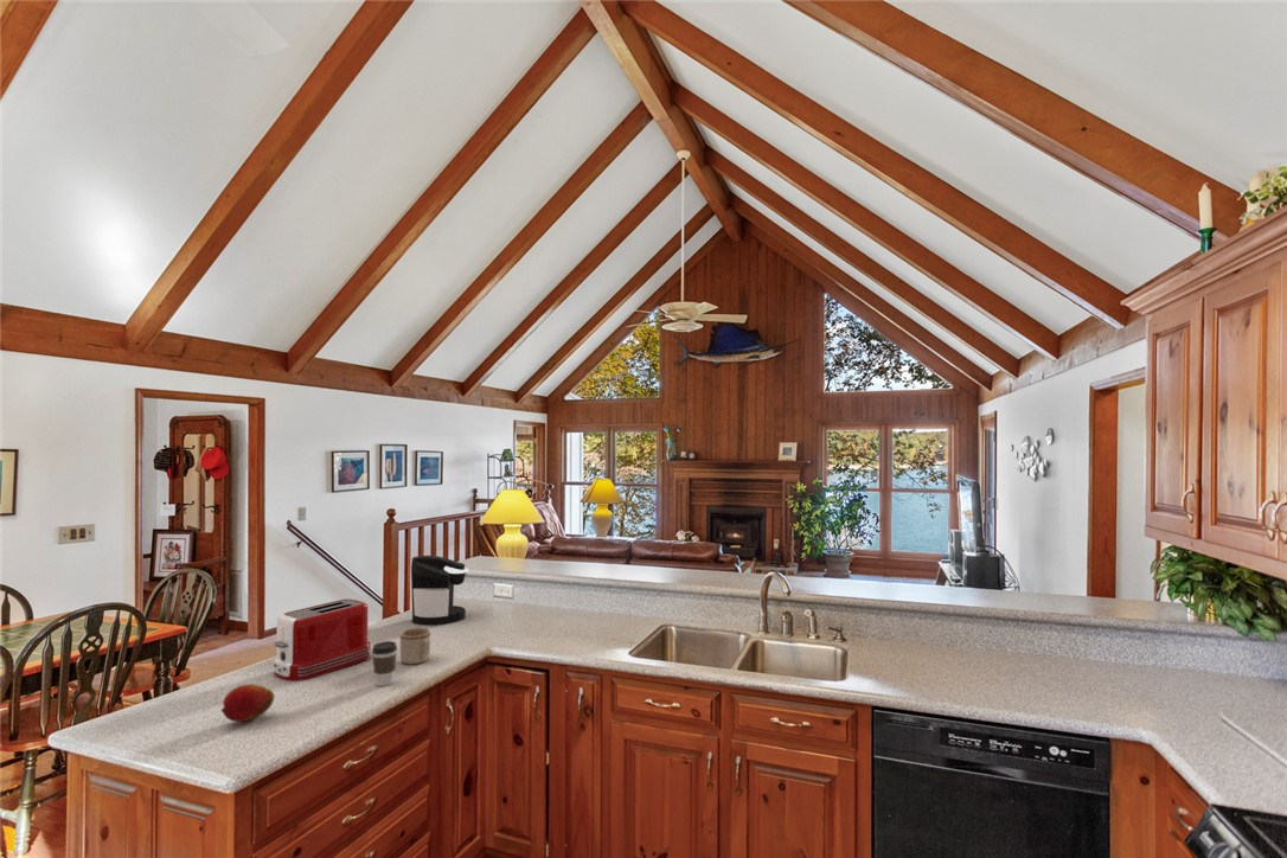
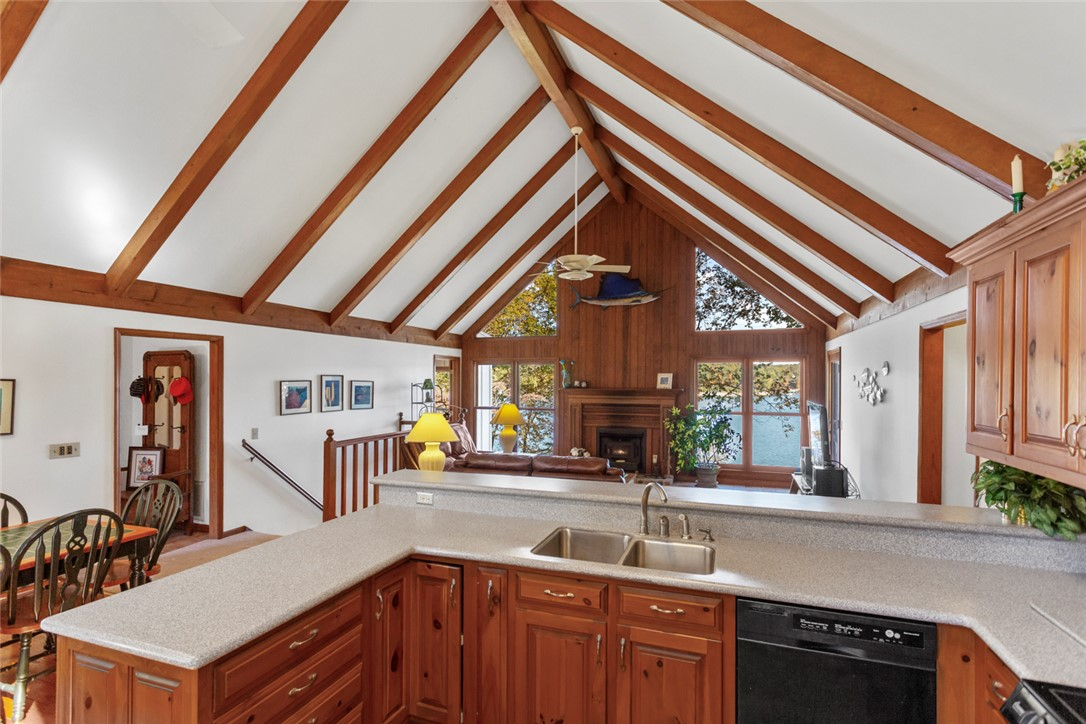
- mug [399,627,431,666]
- fruit [220,683,275,723]
- coffee cup [371,640,398,687]
- coffee maker [410,555,470,627]
- toaster [273,598,372,681]
